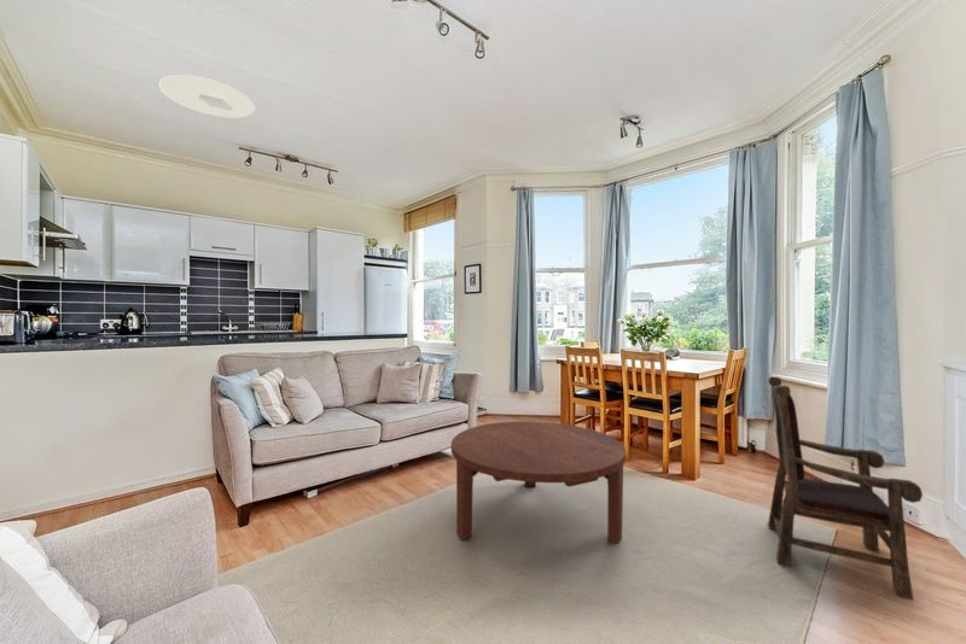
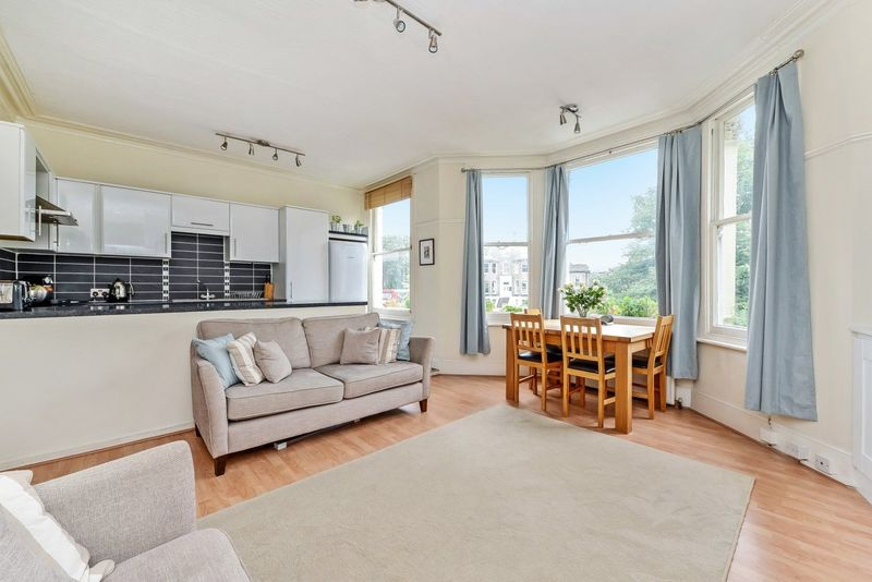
- coffee table [450,420,627,544]
- ceiling light [158,74,256,119]
- armchair [767,376,924,601]
